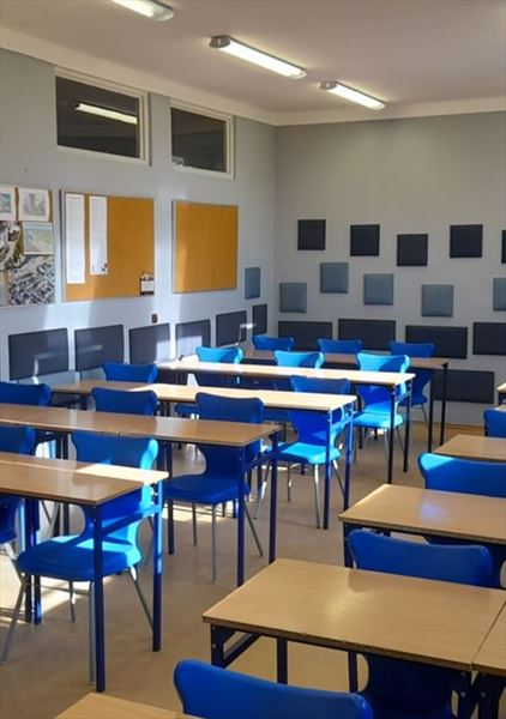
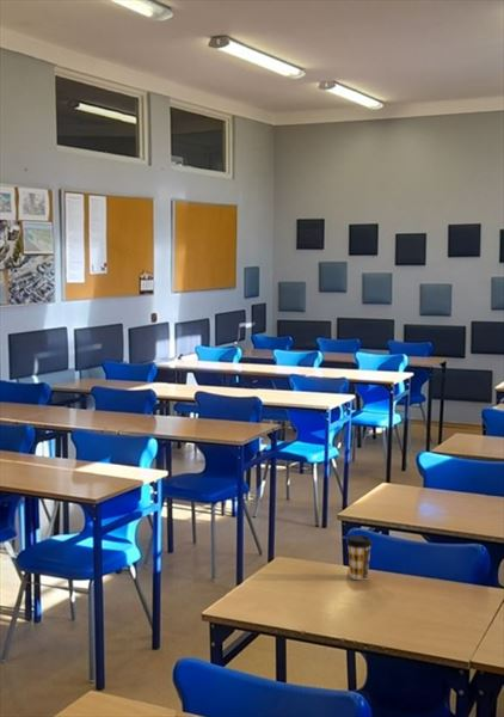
+ coffee cup [345,534,374,581]
